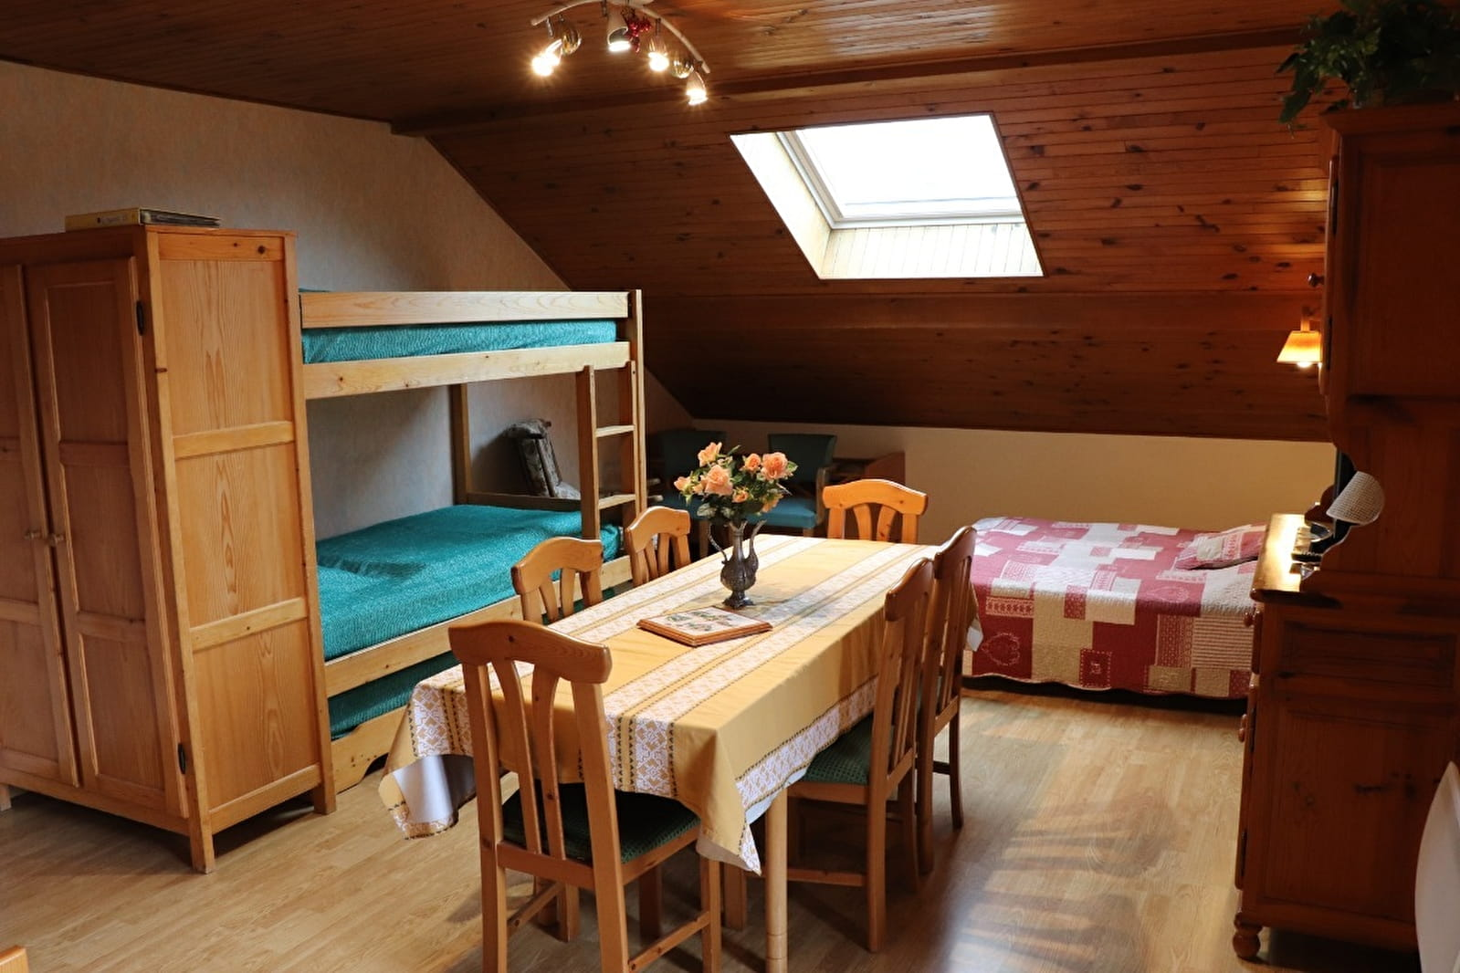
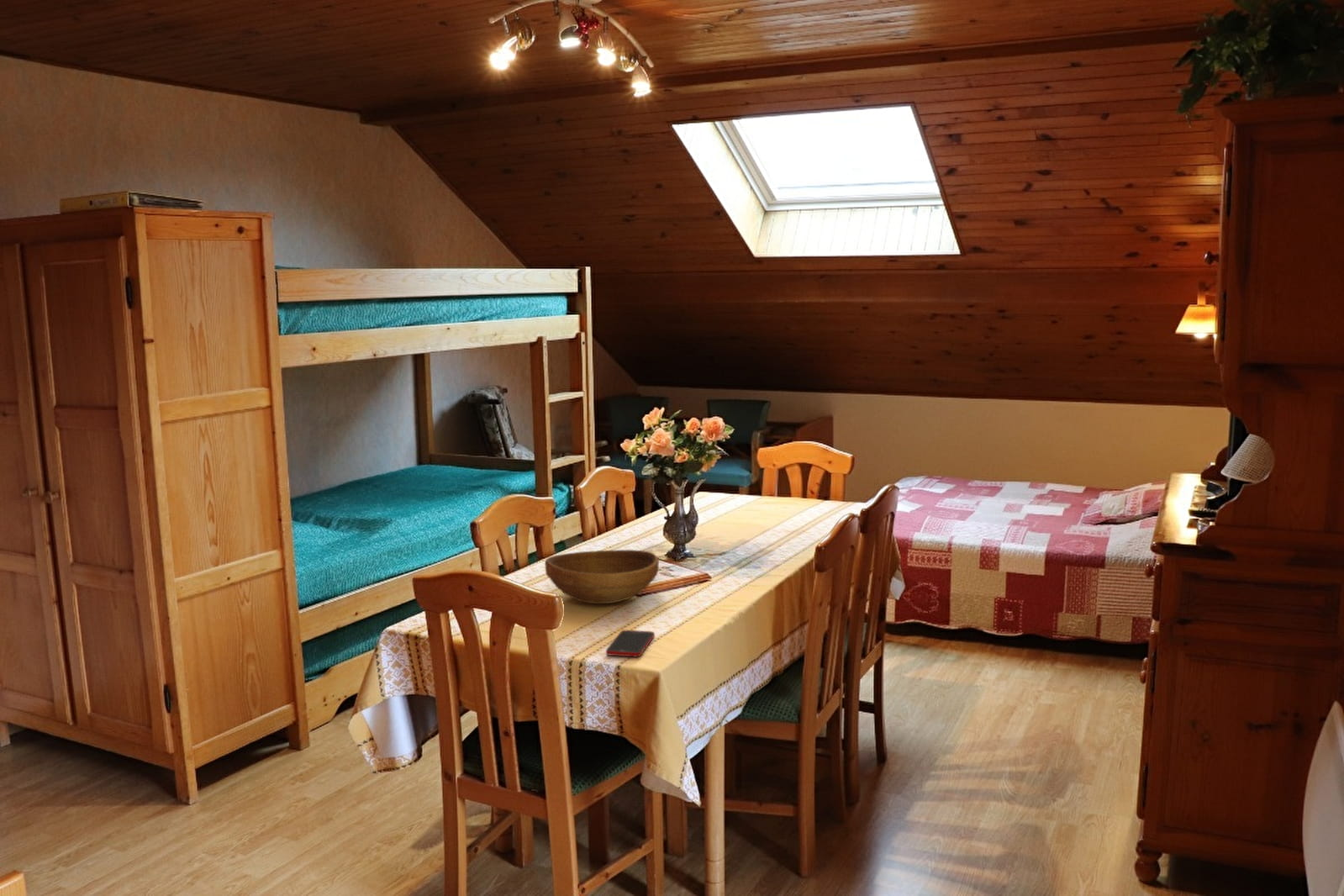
+ bowl [544,549,660,604]
+ cell phone [605,630,656,657]
